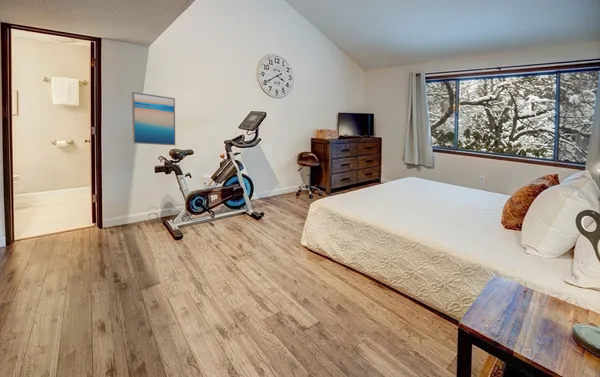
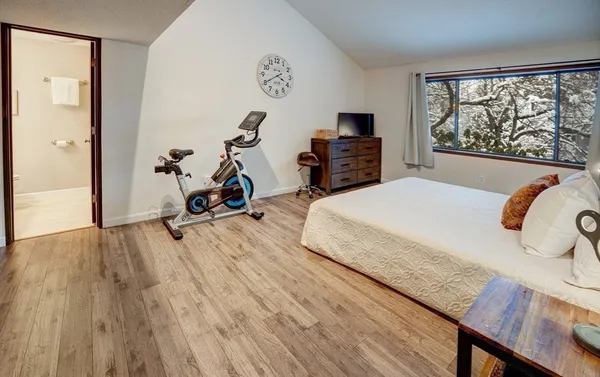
- wall art [131,91,176,146]
